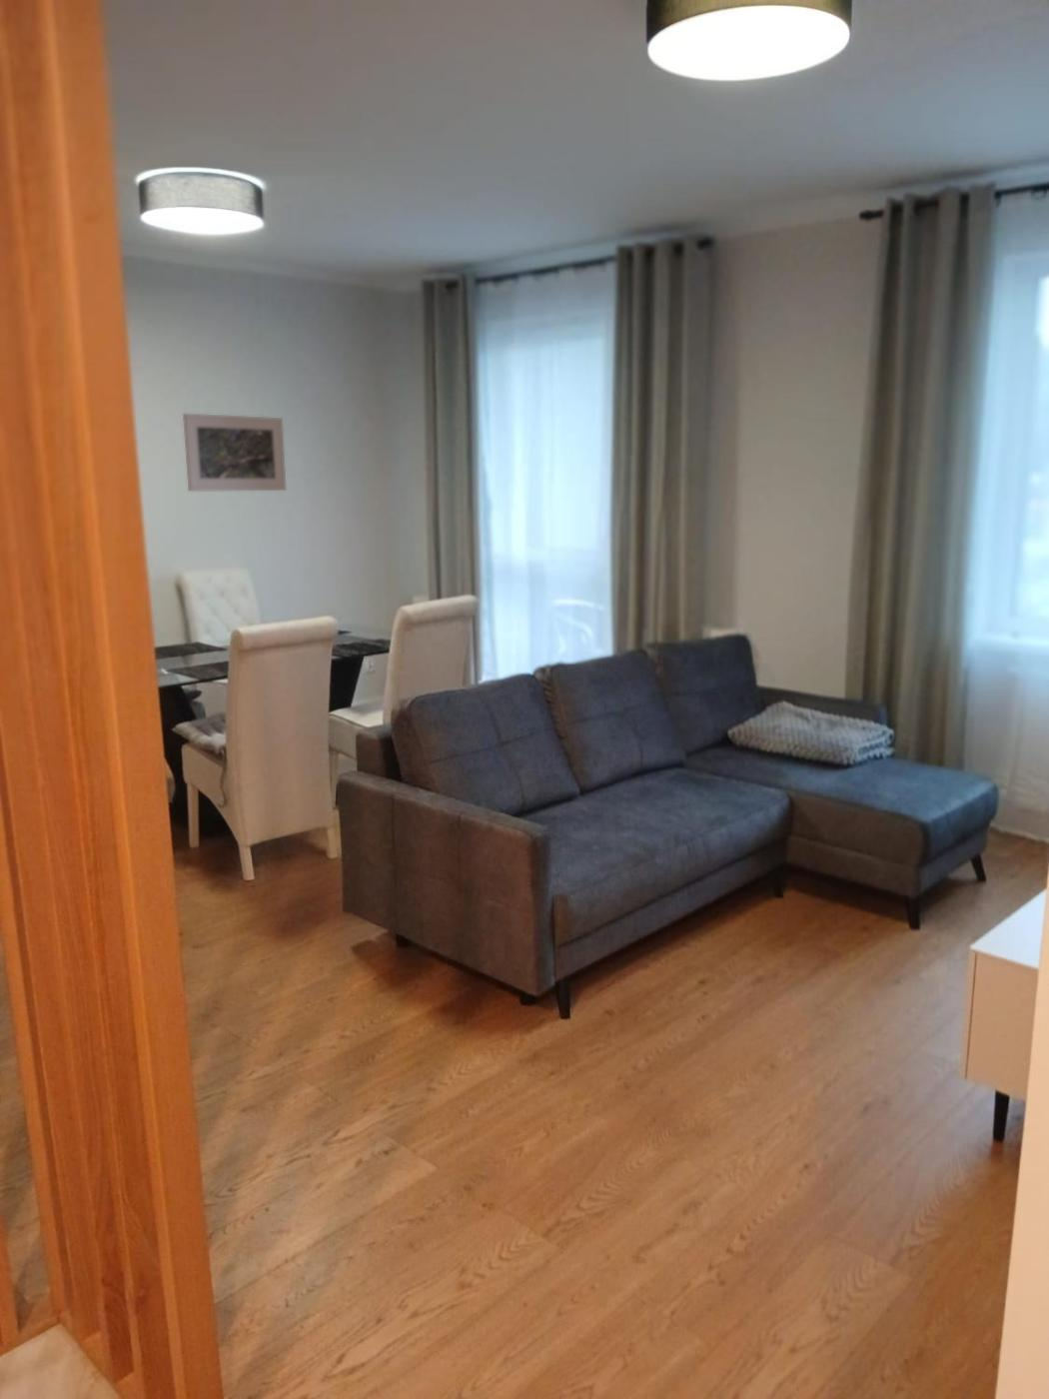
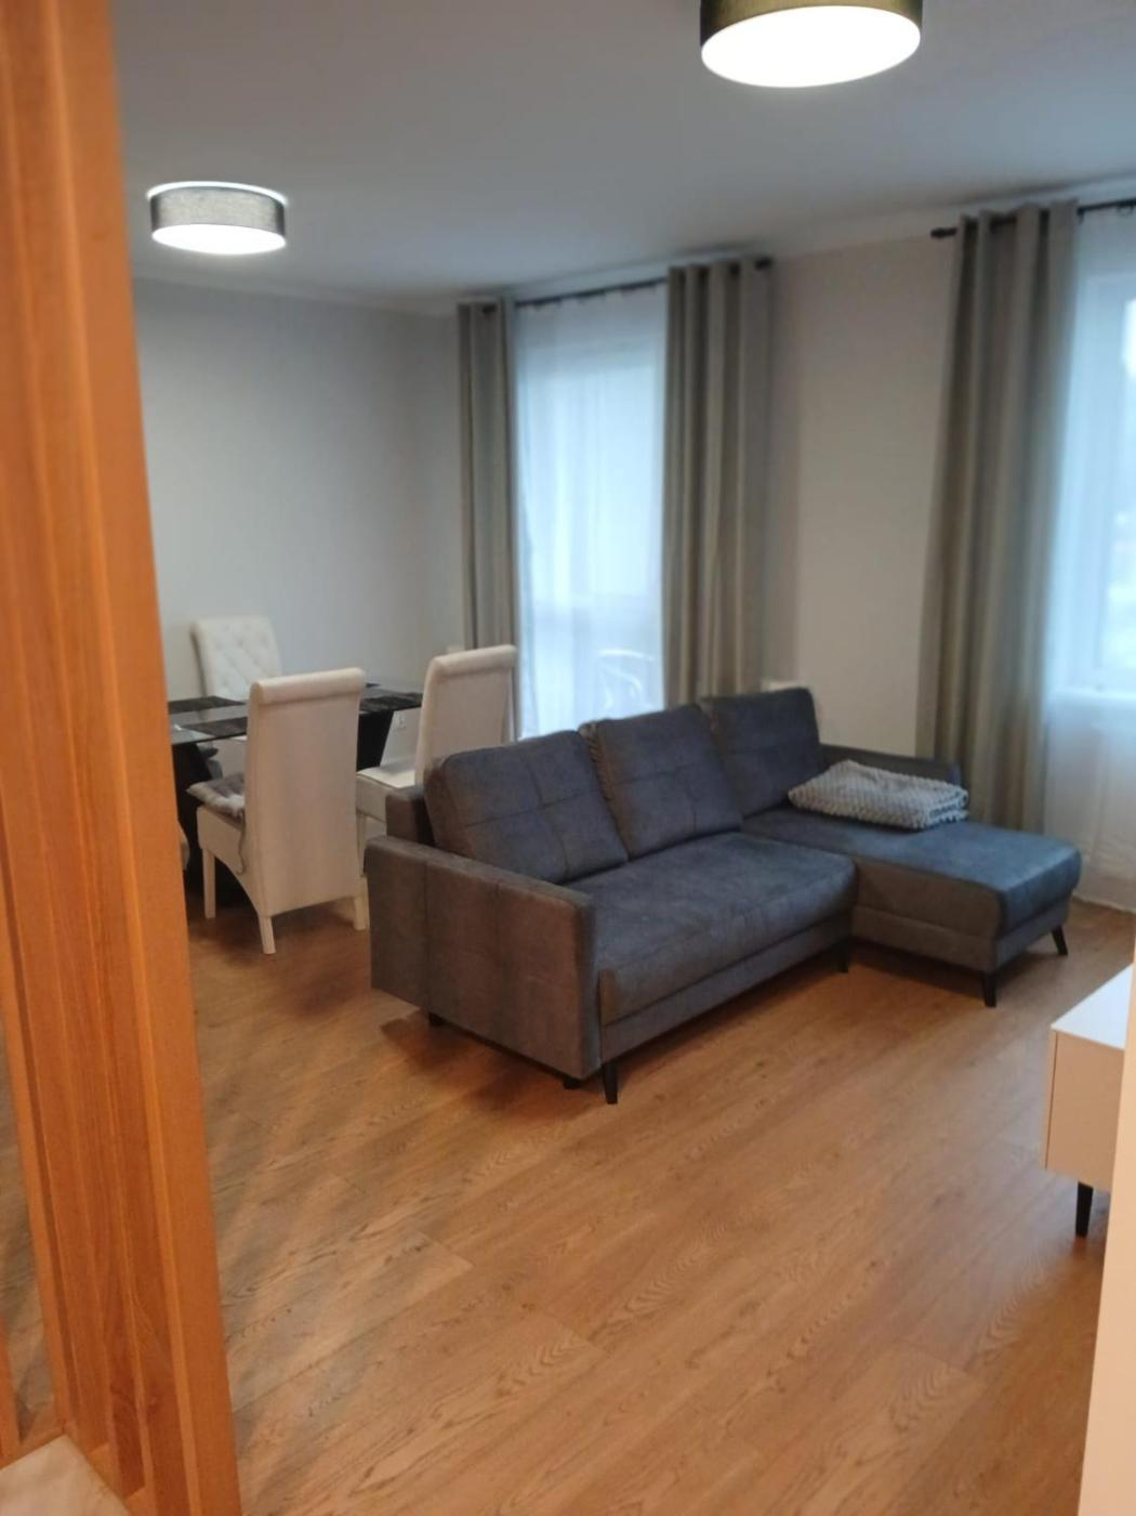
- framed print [182,413,286,492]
